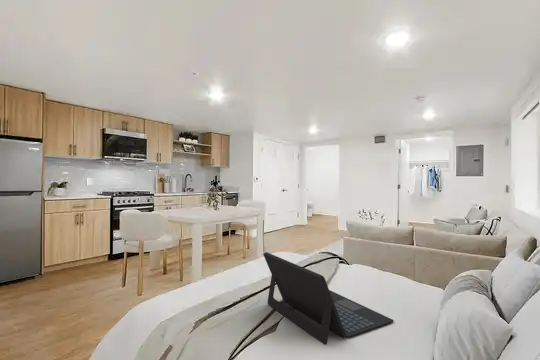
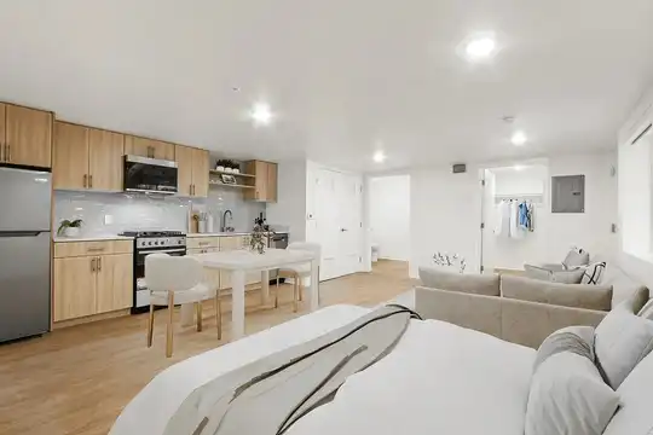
- laptop [262,251,395,346]
